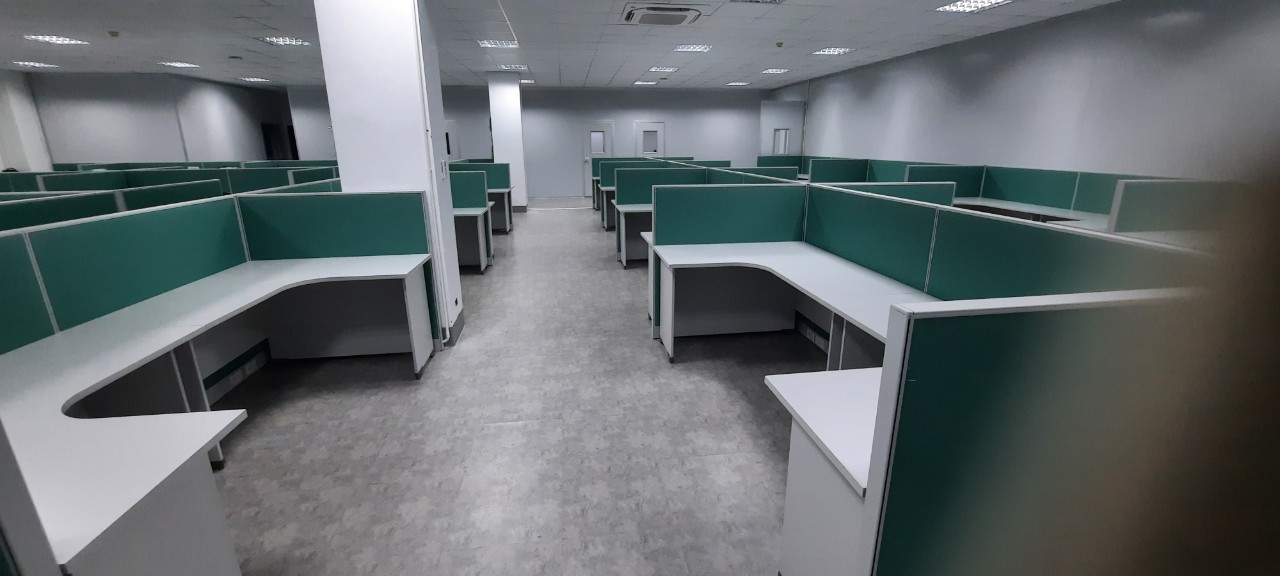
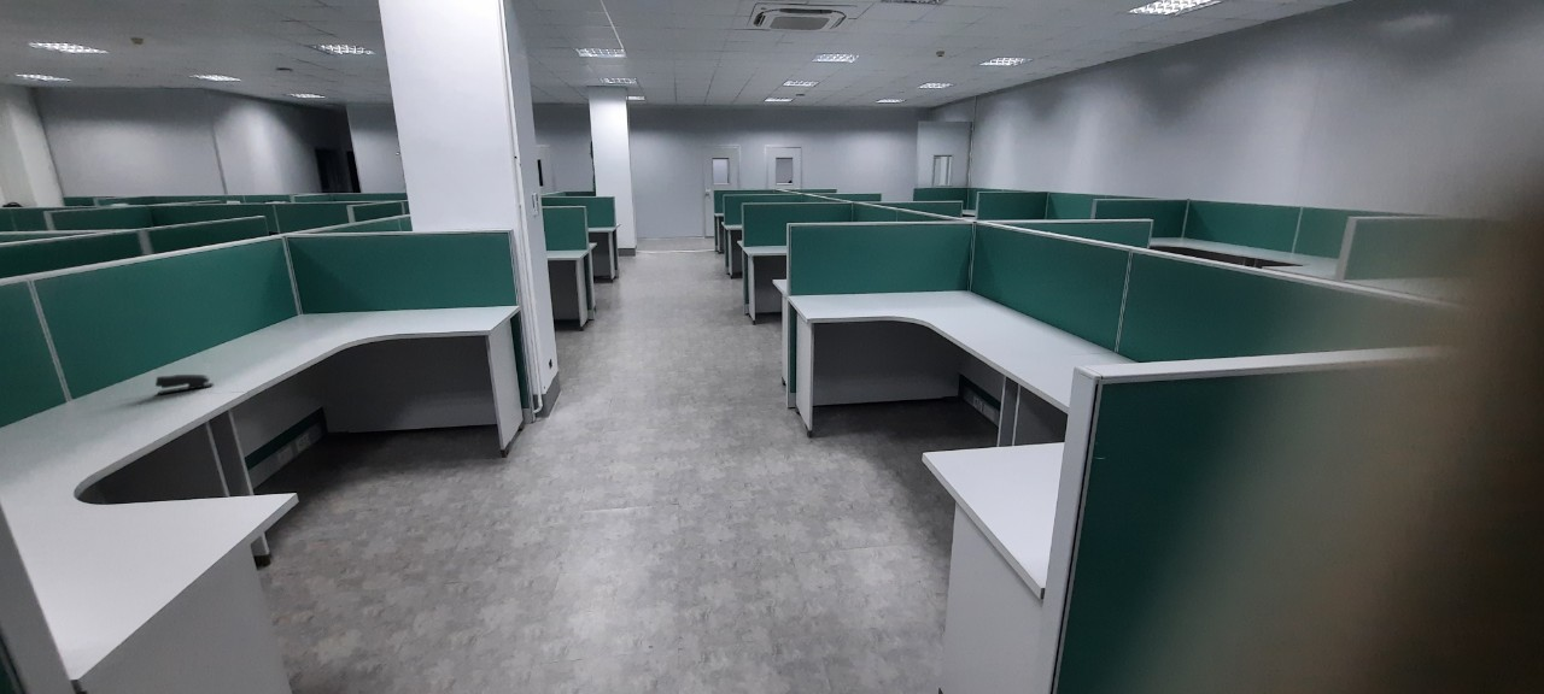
+ stapler [154,374,215,395]
